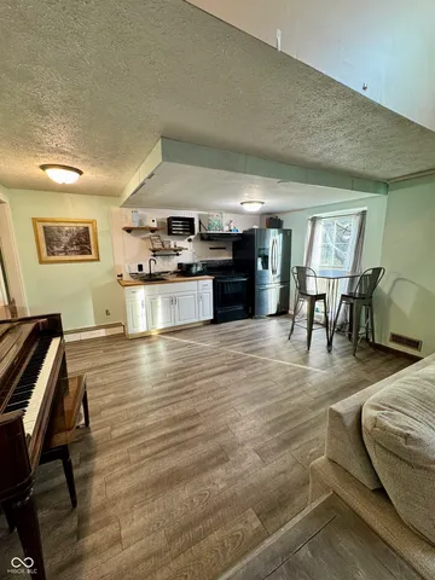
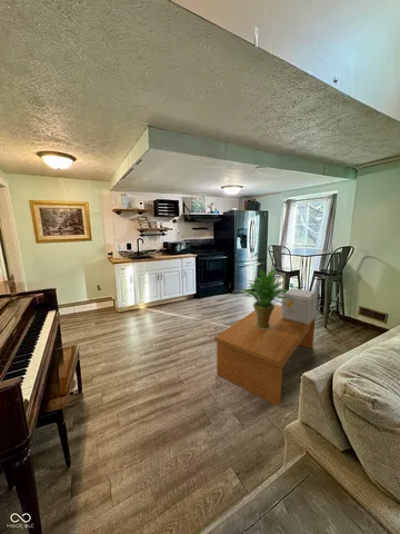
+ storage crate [280,287,318,325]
+ coffee table [213,304,318,407]
+ potted plant [242,268,289,329]
